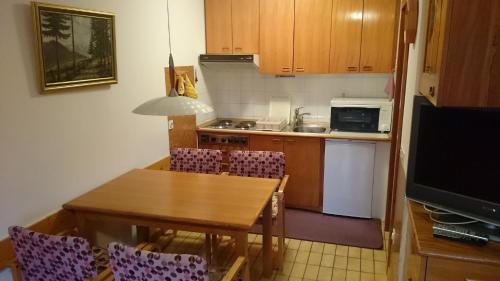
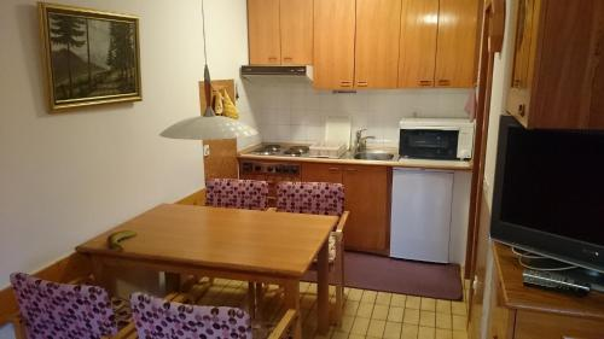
+ banana [105,229,138,251]
